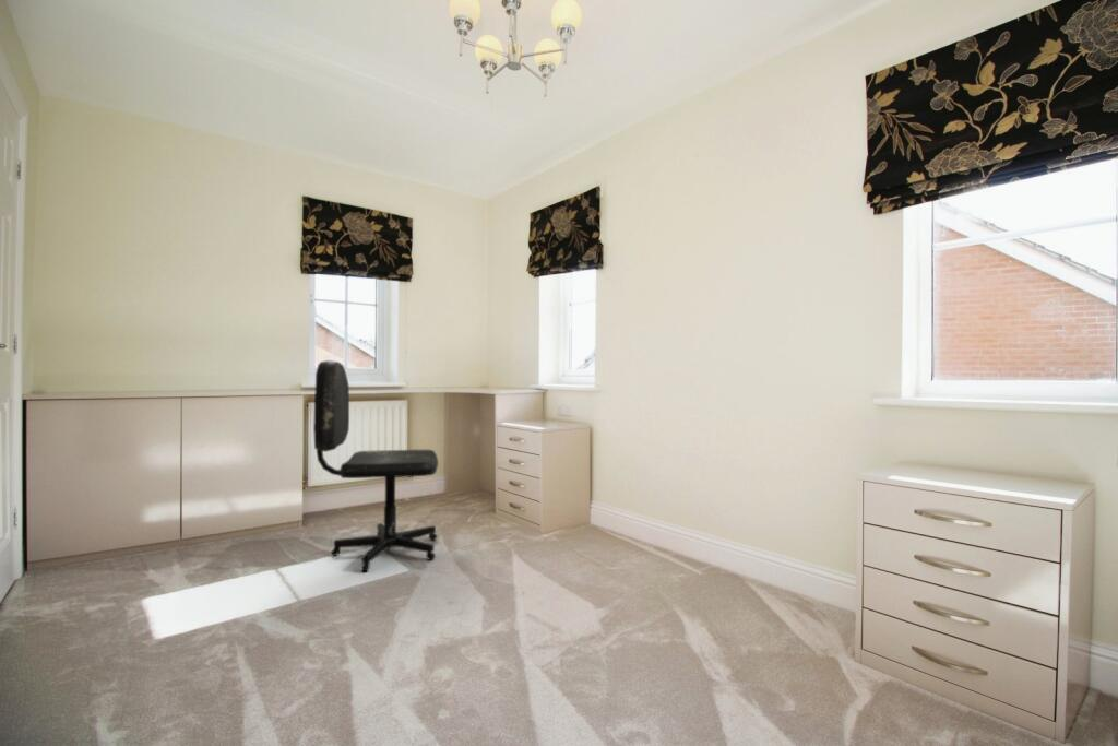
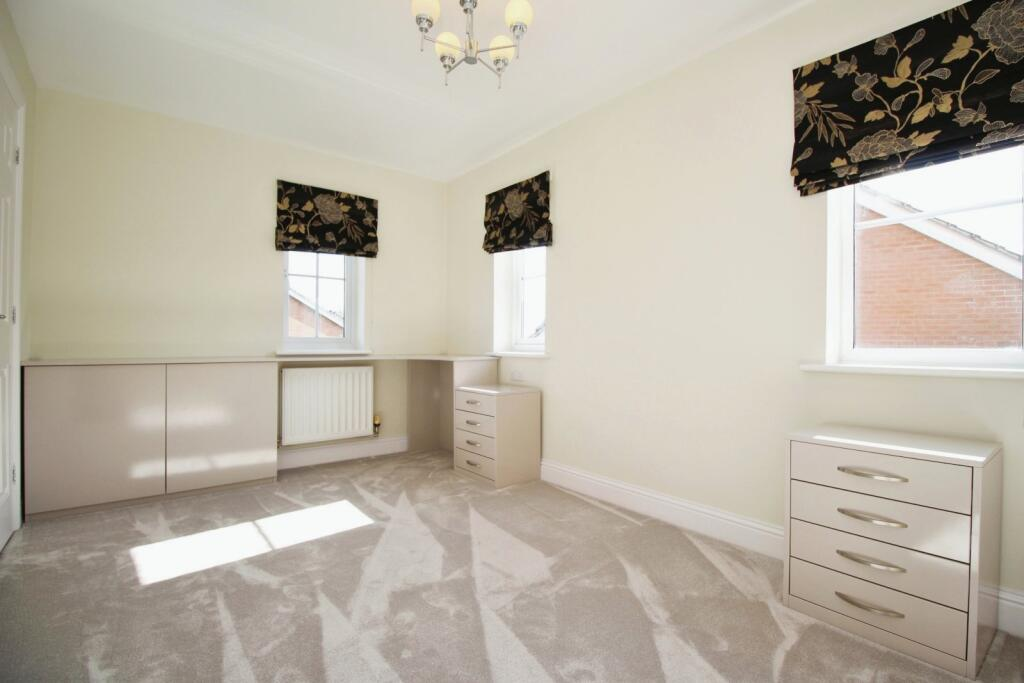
- office chair [312,359,439,573]
